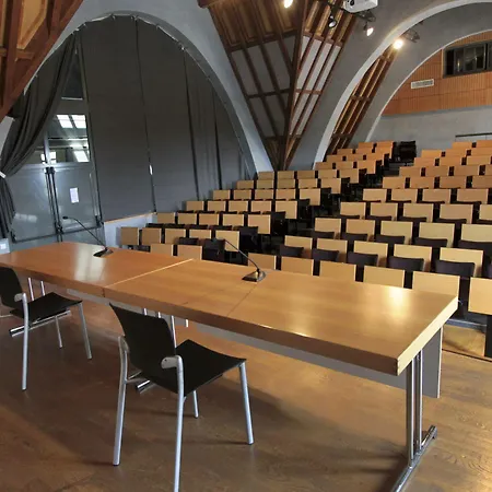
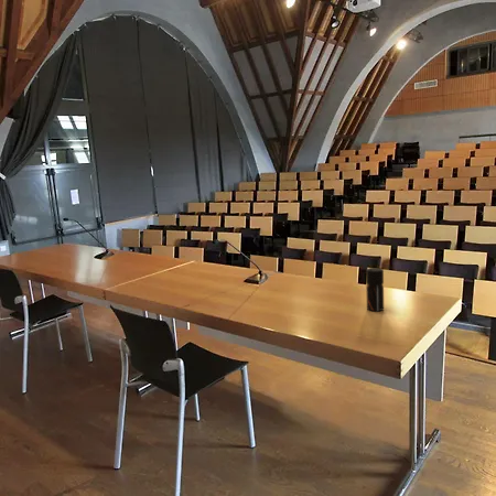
+ pepper grinder [365,267,385,312]
